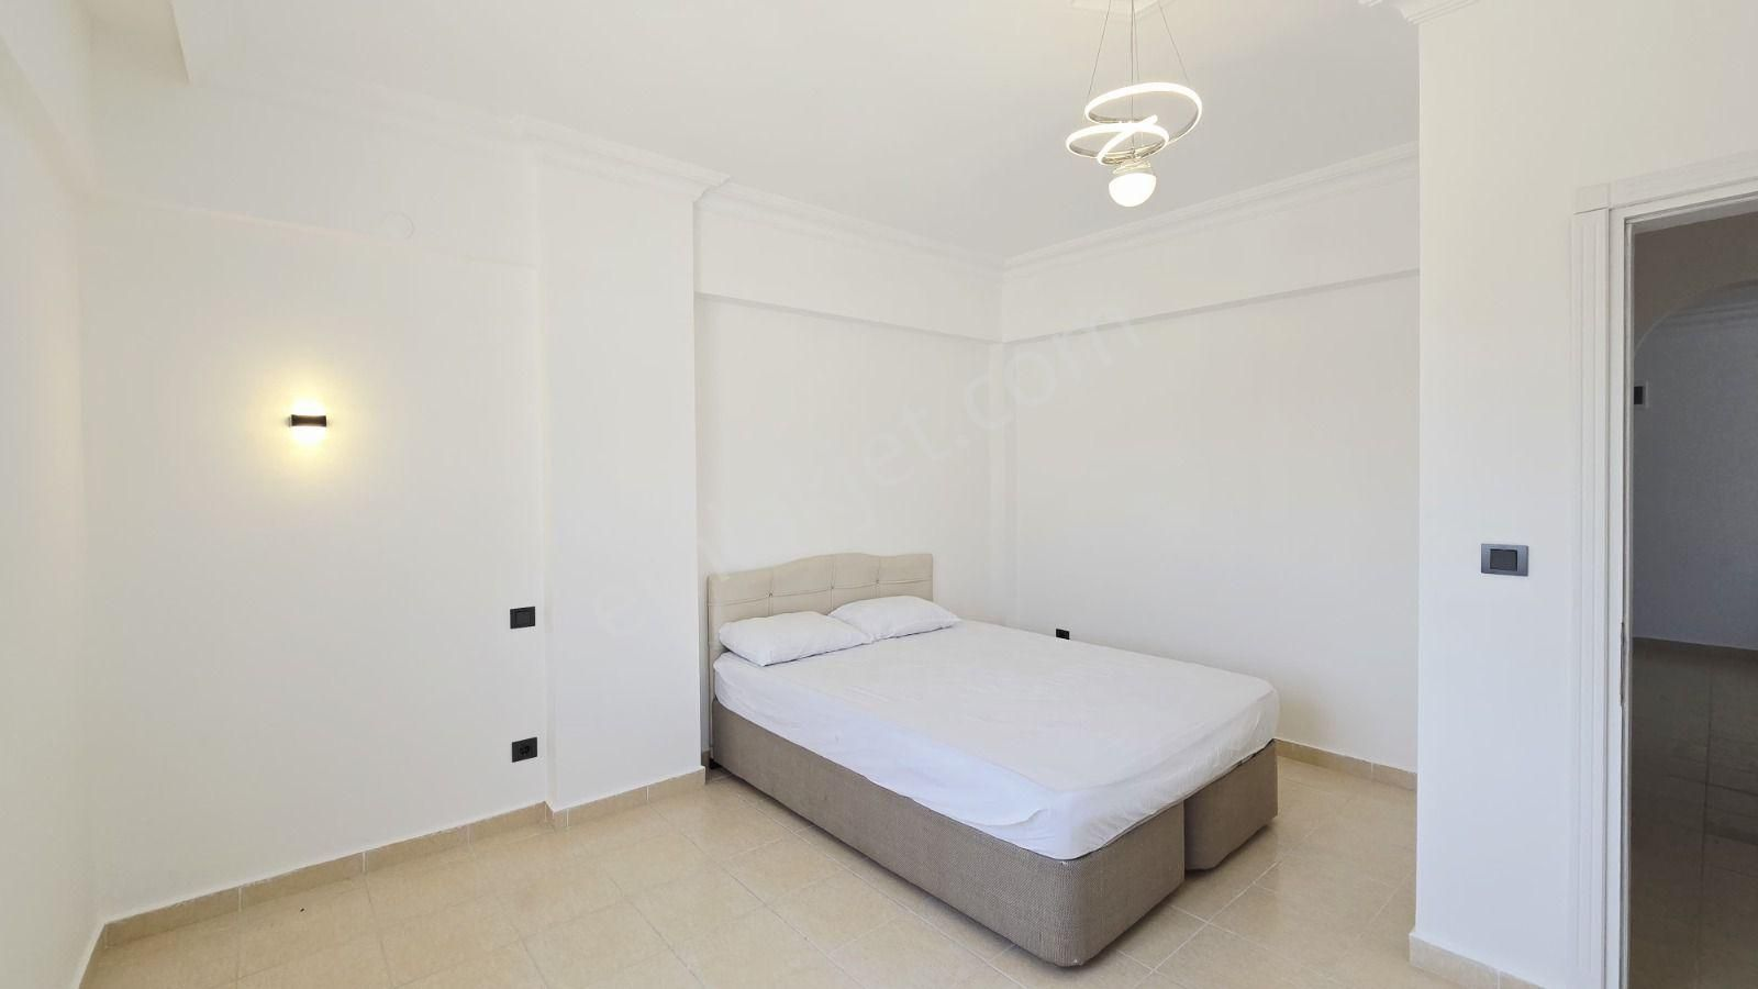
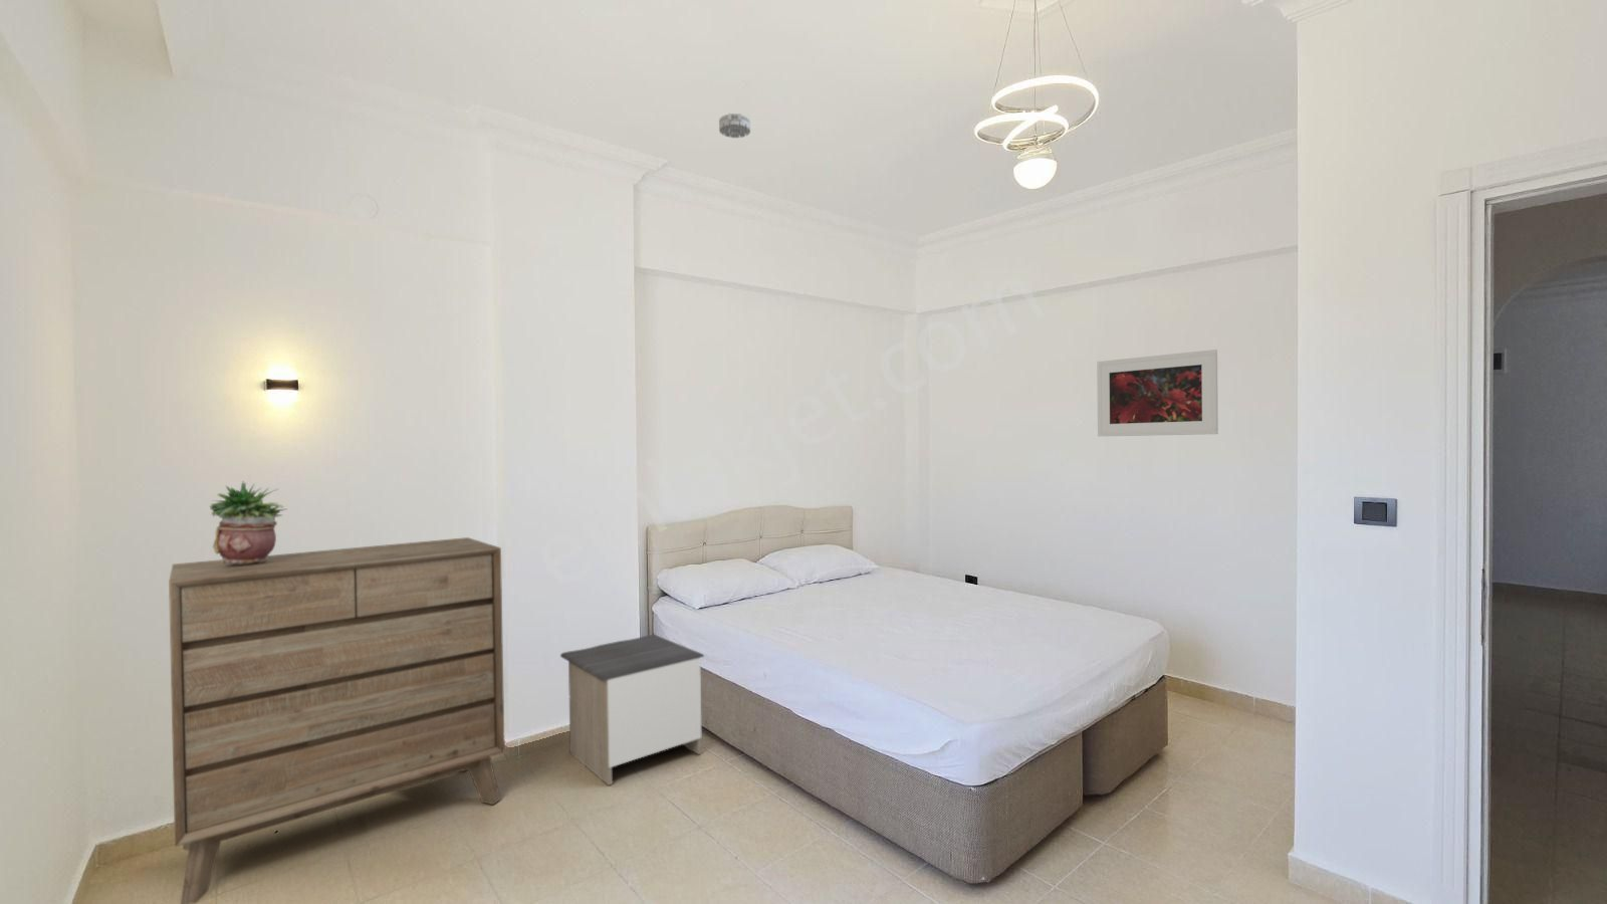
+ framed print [1096,349,1220,437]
+ dresser [168,536,505,904]
+ potted plant [207,481,286,564]
+ smoke detector [719,113,752,139]
+ nightstand [560,634,705,787]
